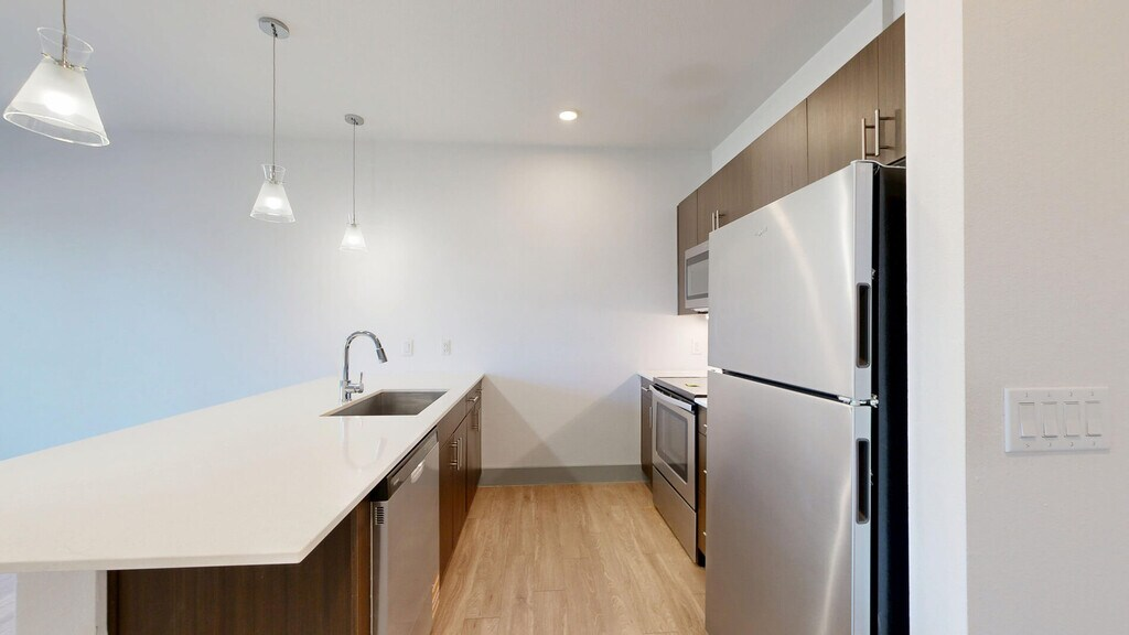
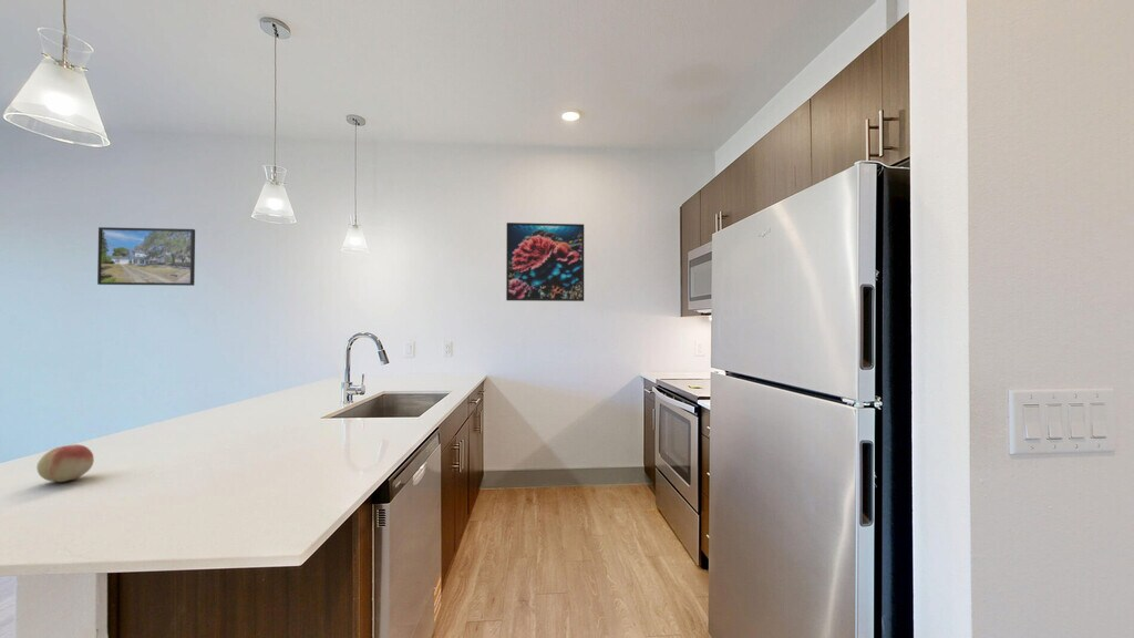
+ fruit [35,444,95,483]
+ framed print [96,226,196,287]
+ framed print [505,222,585,302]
